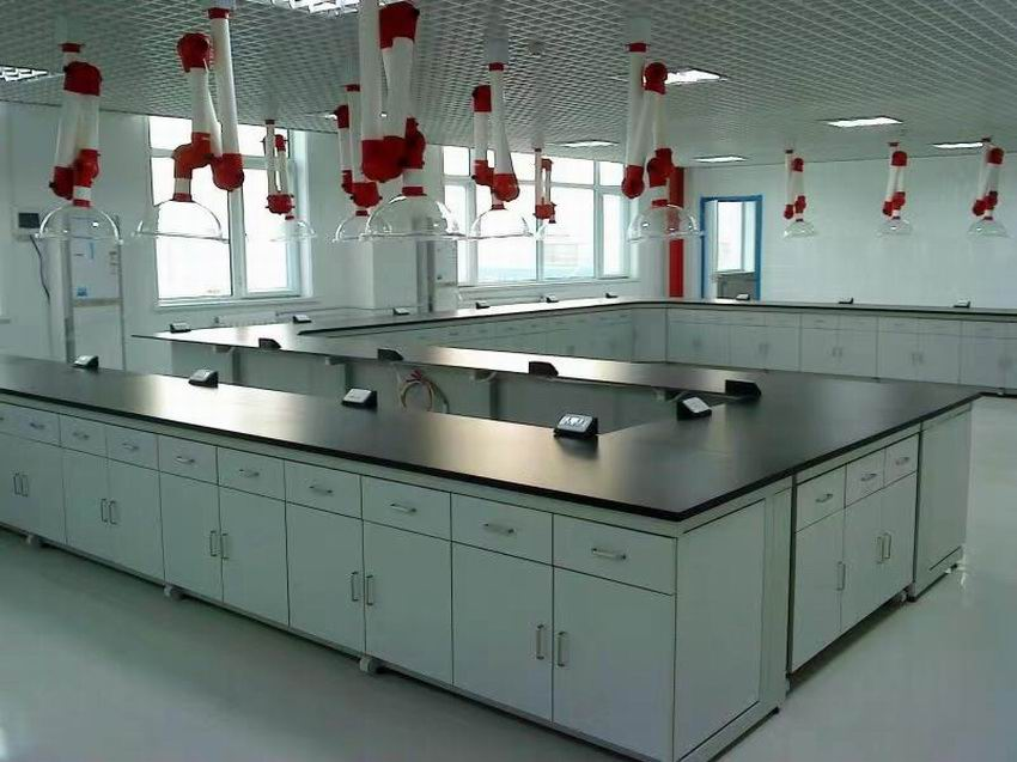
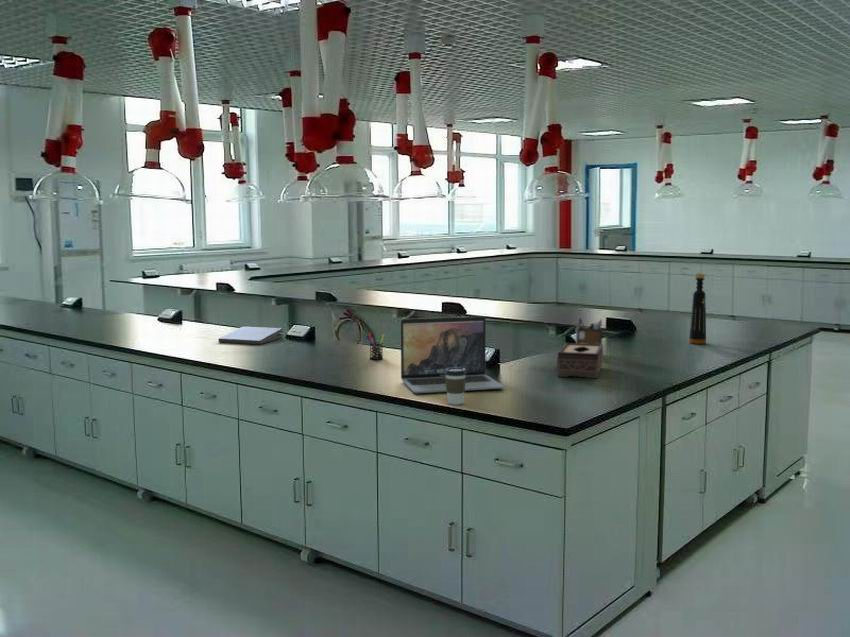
+ coffee cup [445,367,466,406]
+ pizza box [218,325,284,345]
+ laptop [400,315,505,394]
+ tissue box [556,342,604,379]
+ desk organizer [575,318,603,344]
+ pen holder [365,331,386,361]
+ bottle [688,273,707,345]
